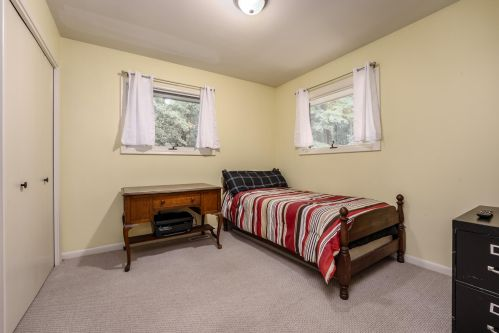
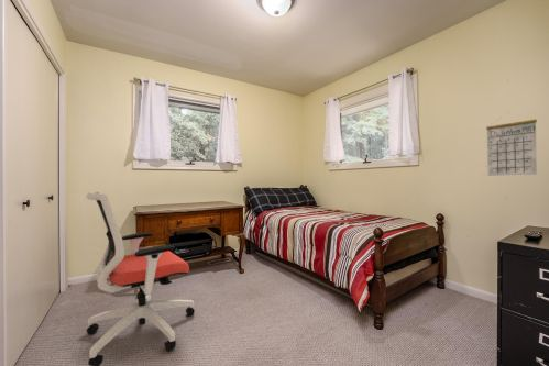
+ office chair [85,191,196,366]
+ calendar [485,110,538,177]
